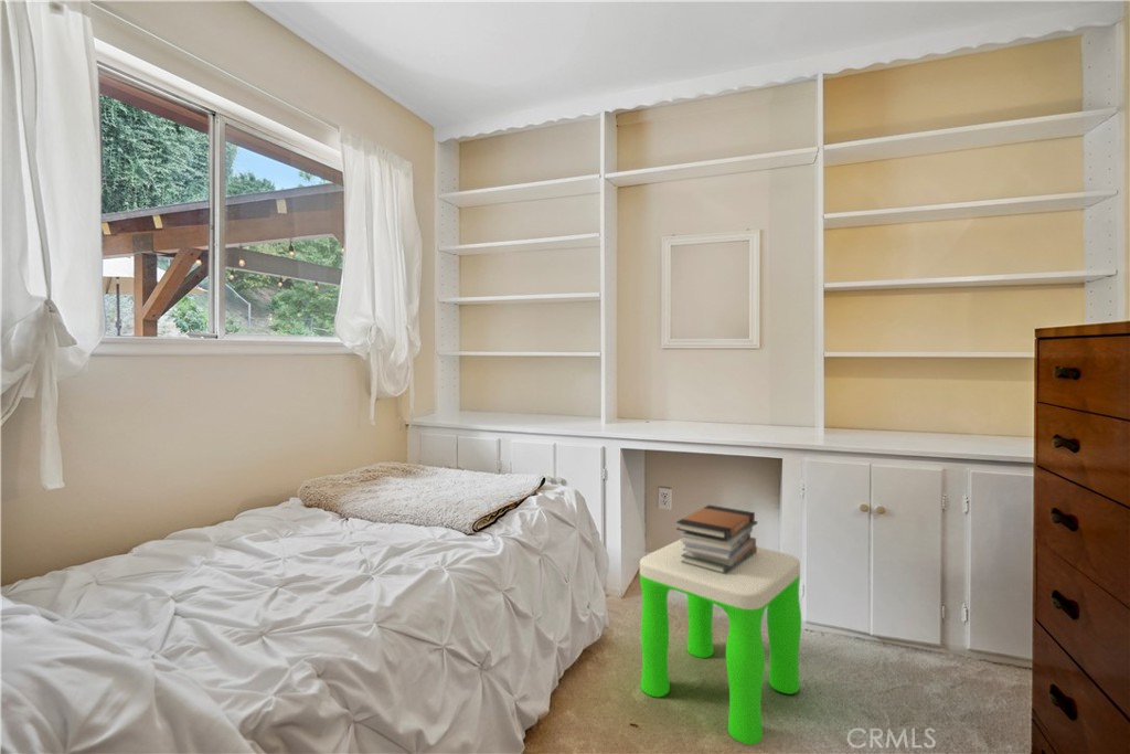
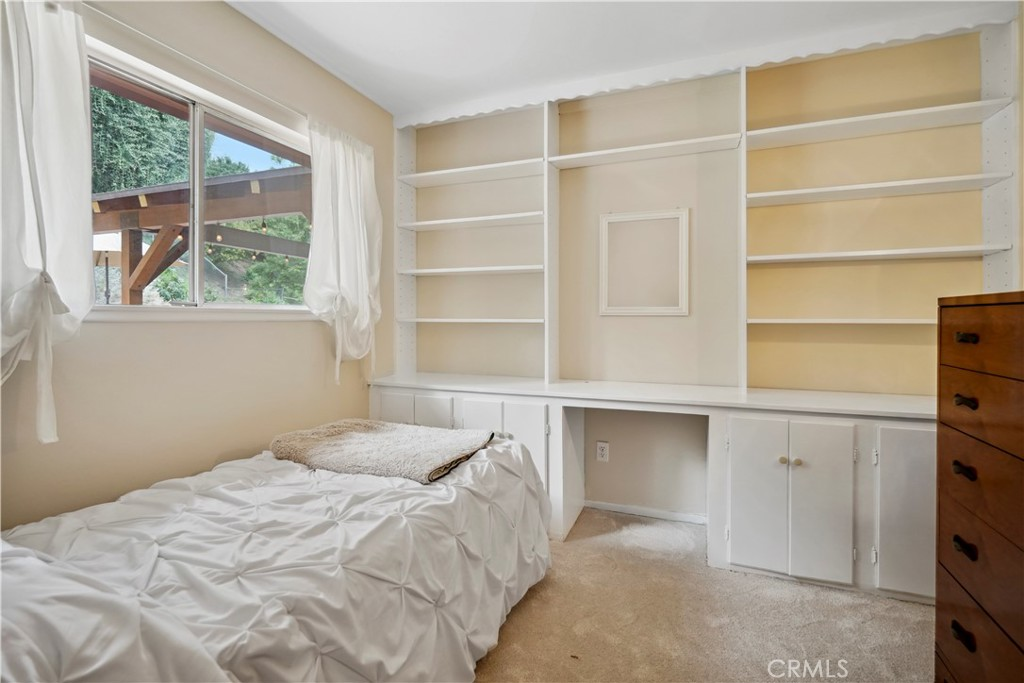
- book stack [675,503,758,574]
- stool [639,538,802,746]
